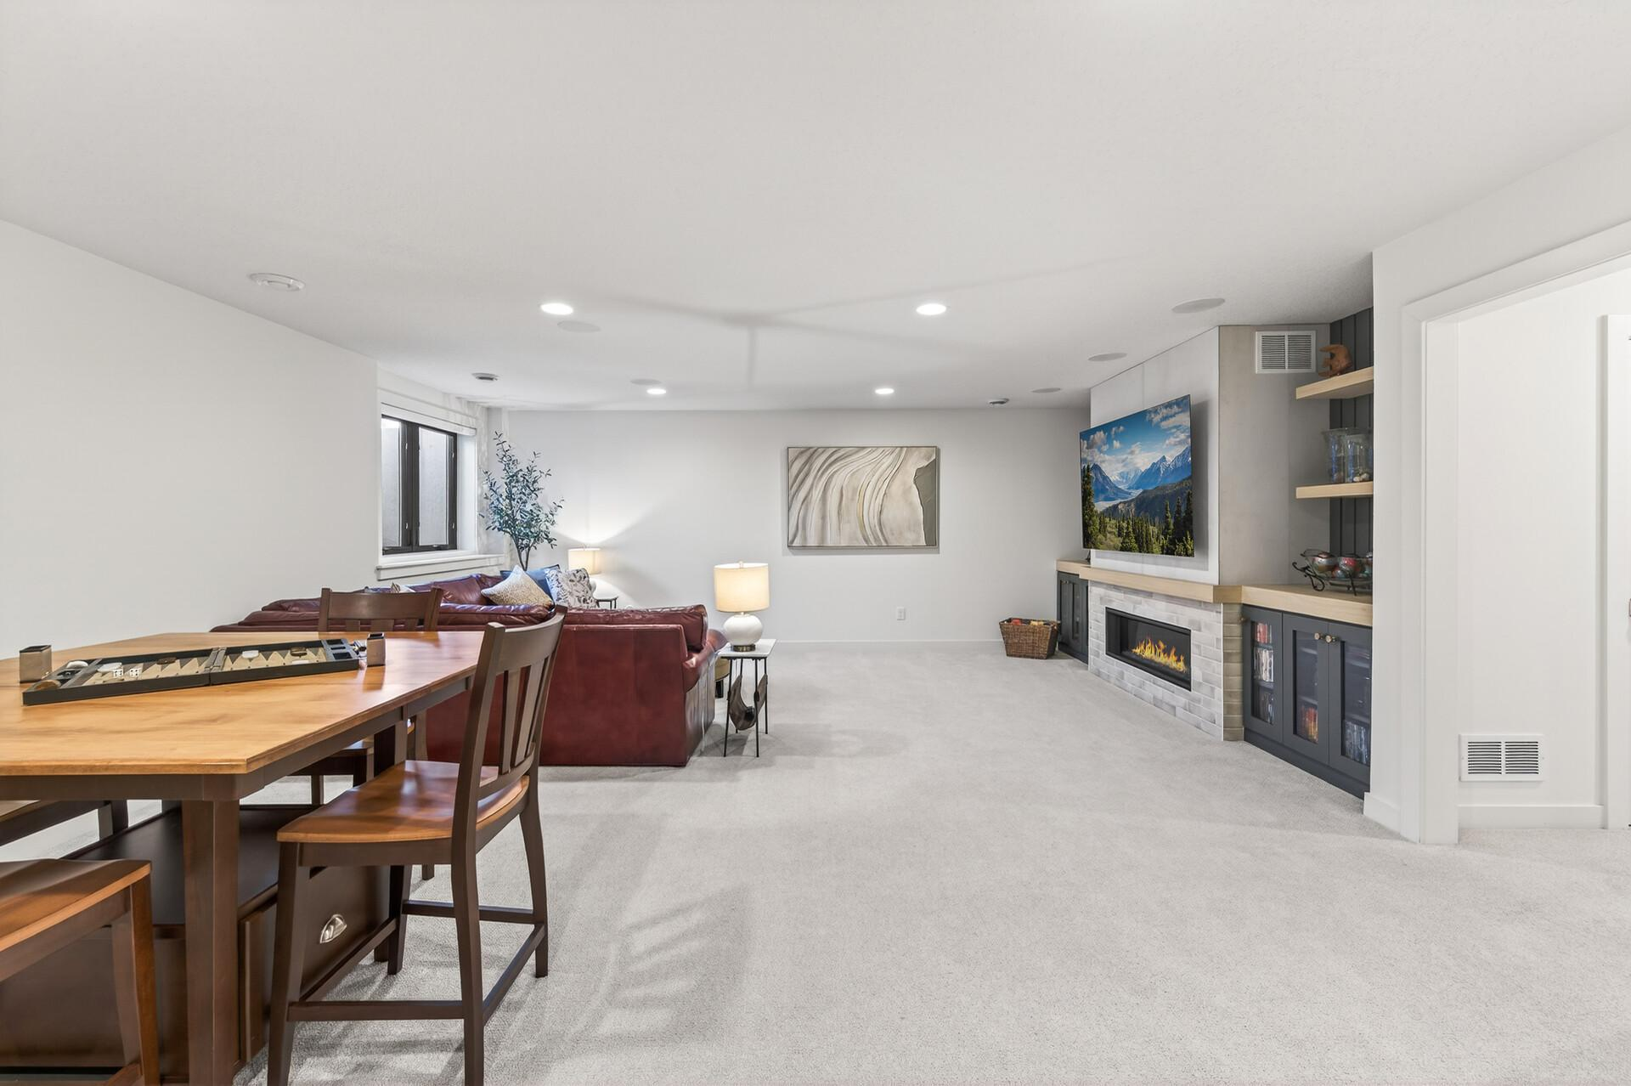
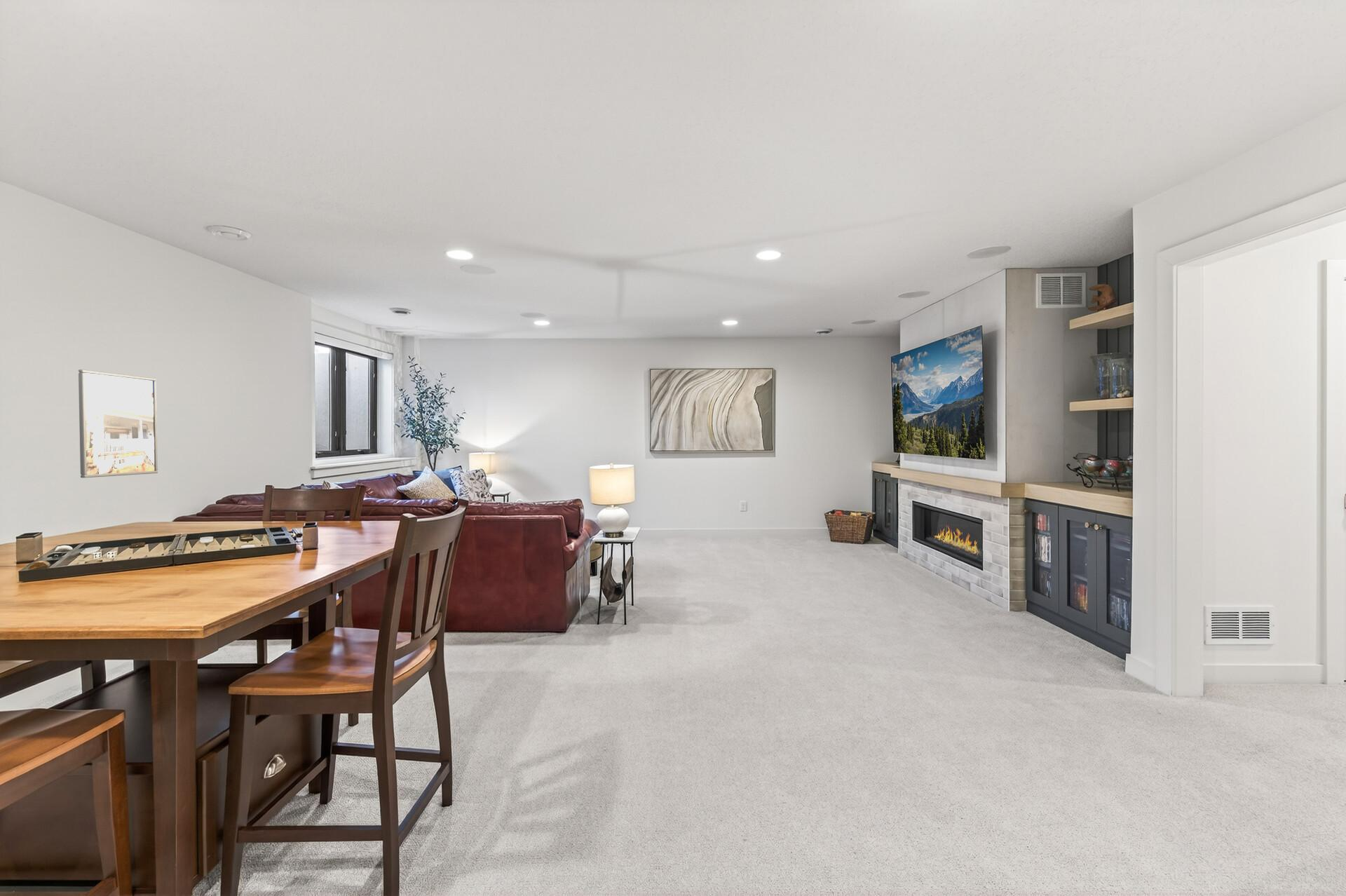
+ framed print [78,369,158,478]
